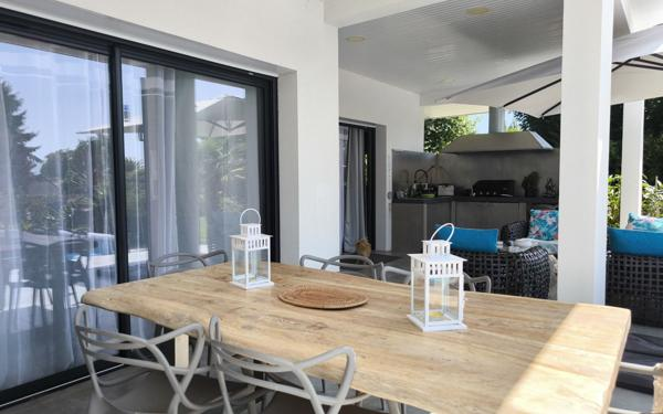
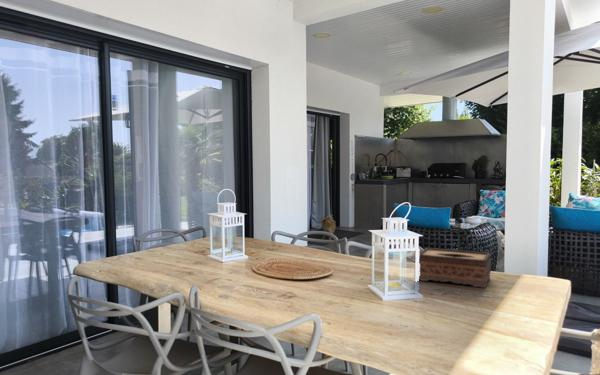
+ tissue box [418,247,492,289]
